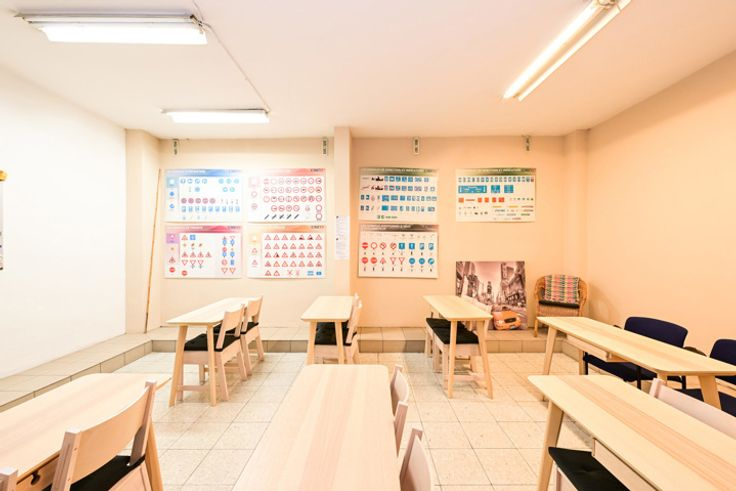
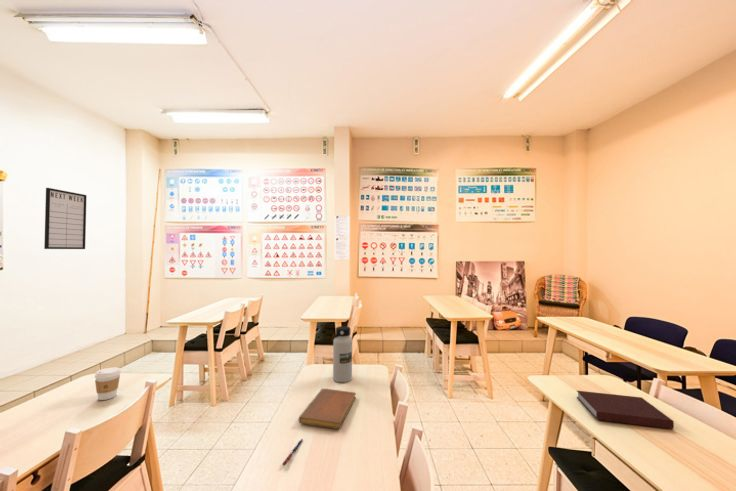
+ water bottle [332,325,353,383]
+ writing board [43,187,87,250]
+ coffee cup [94,366,122,401]
+ notebook [576,390,675,430]
+ notebook [298,388,357,430]
+ pen [282,438,304,467]
